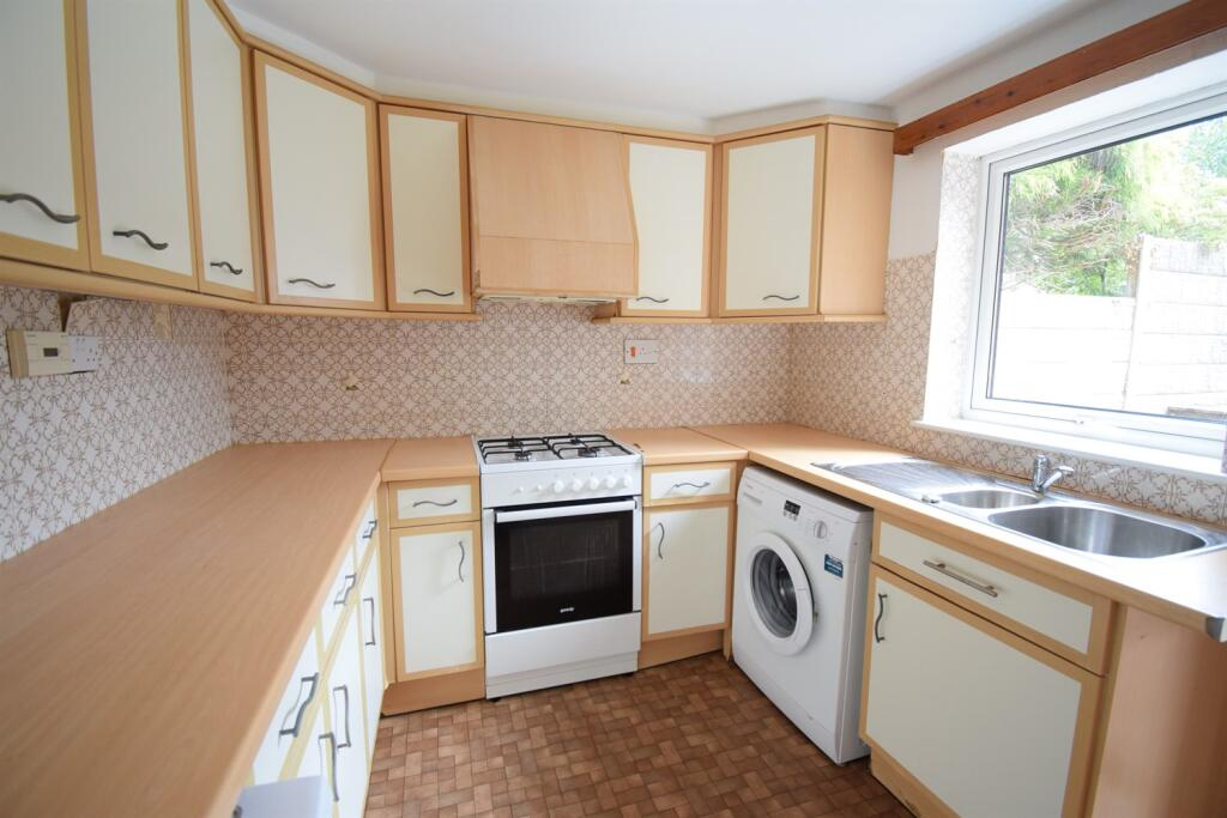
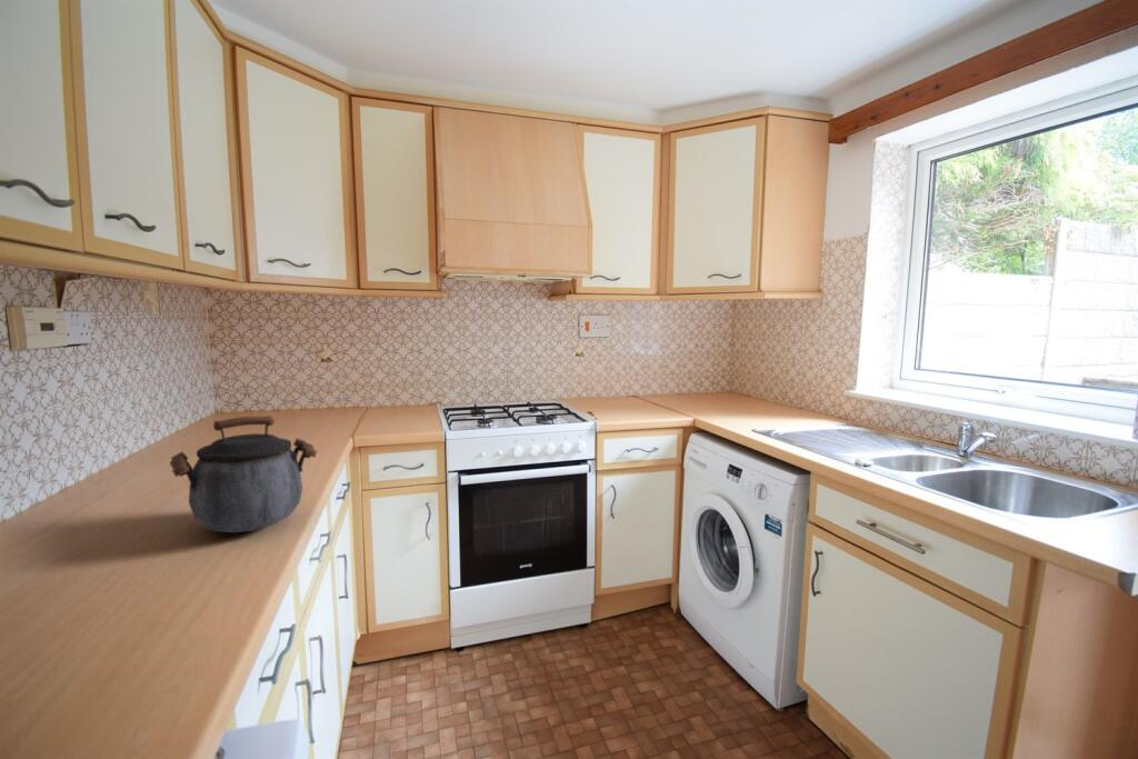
+ kettle [169,415,318,533]
